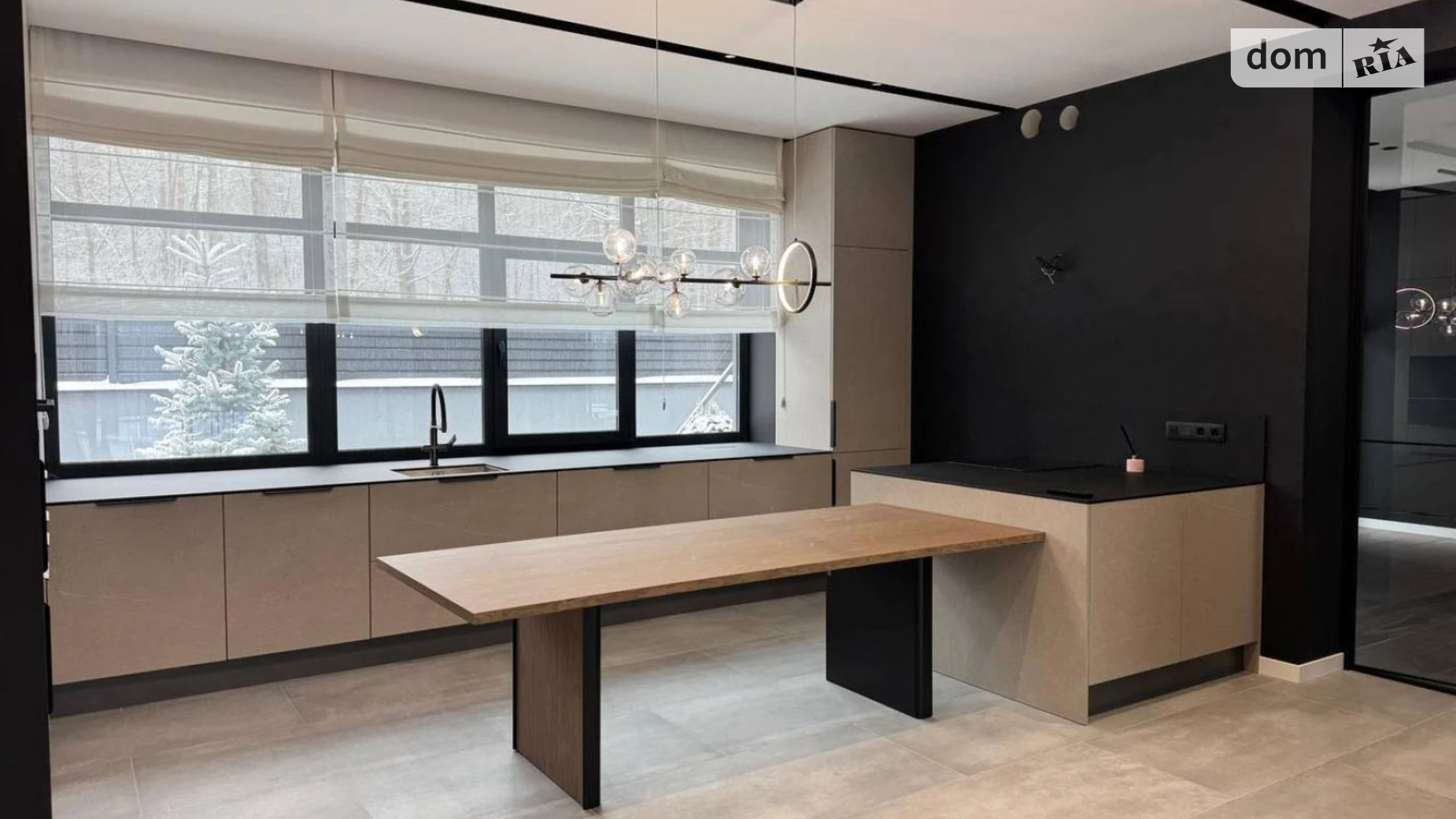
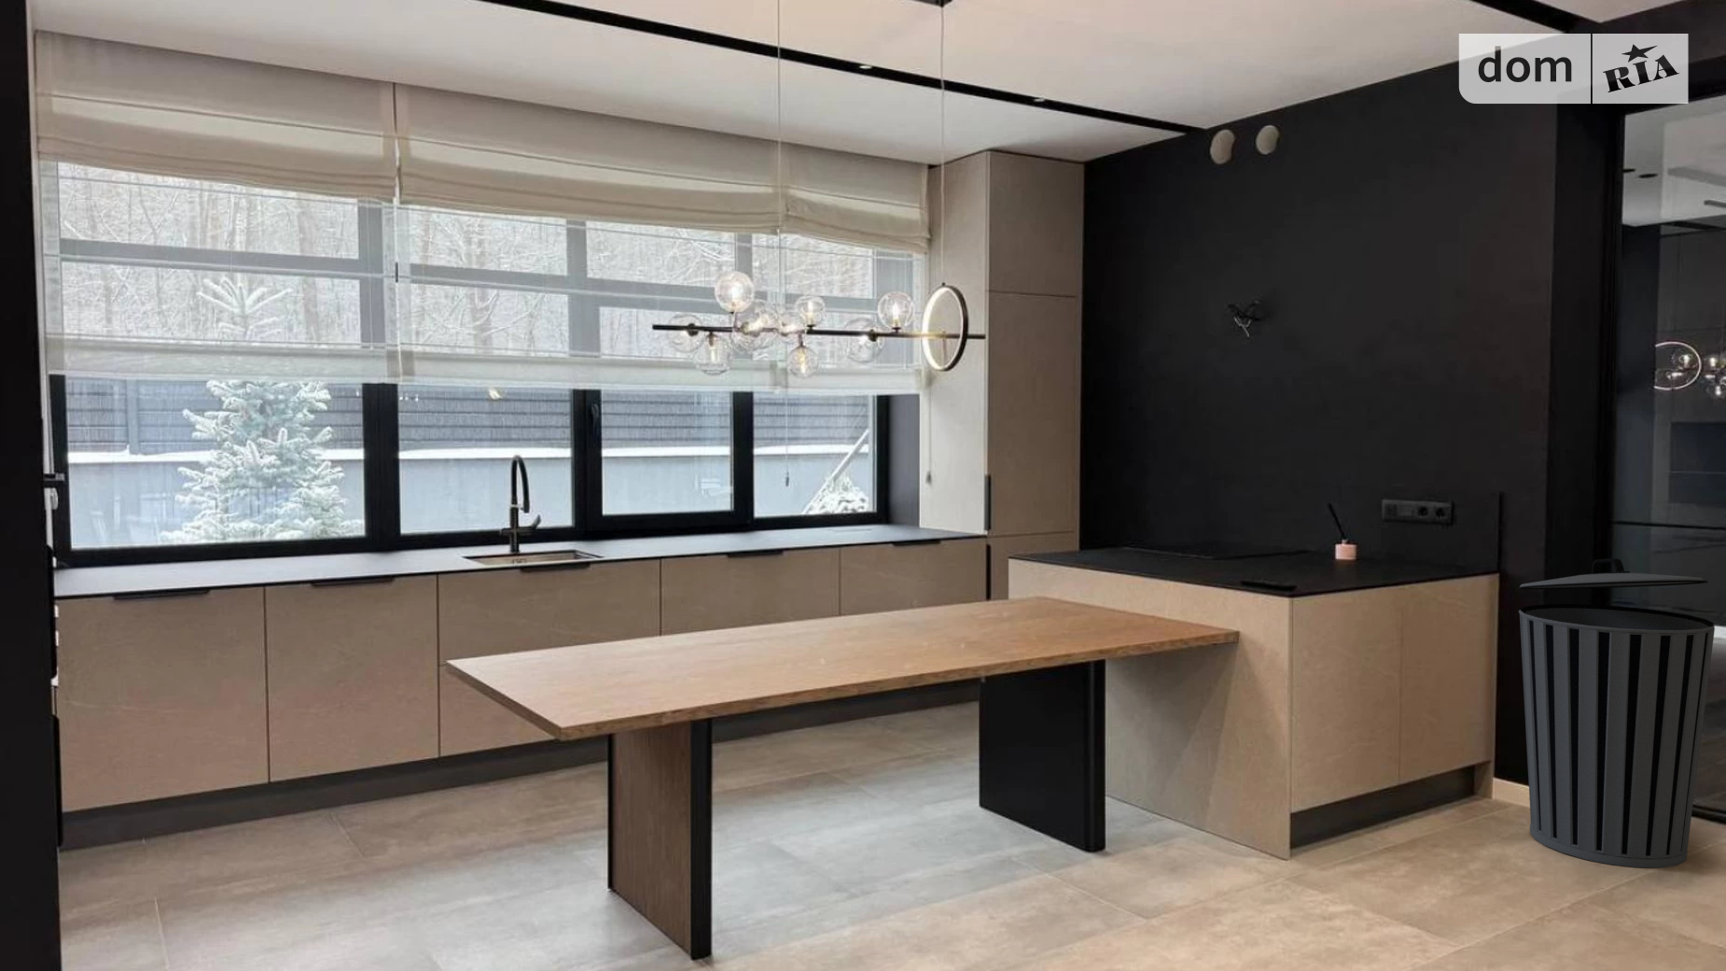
+ trash can [1516,557,1715,869]
